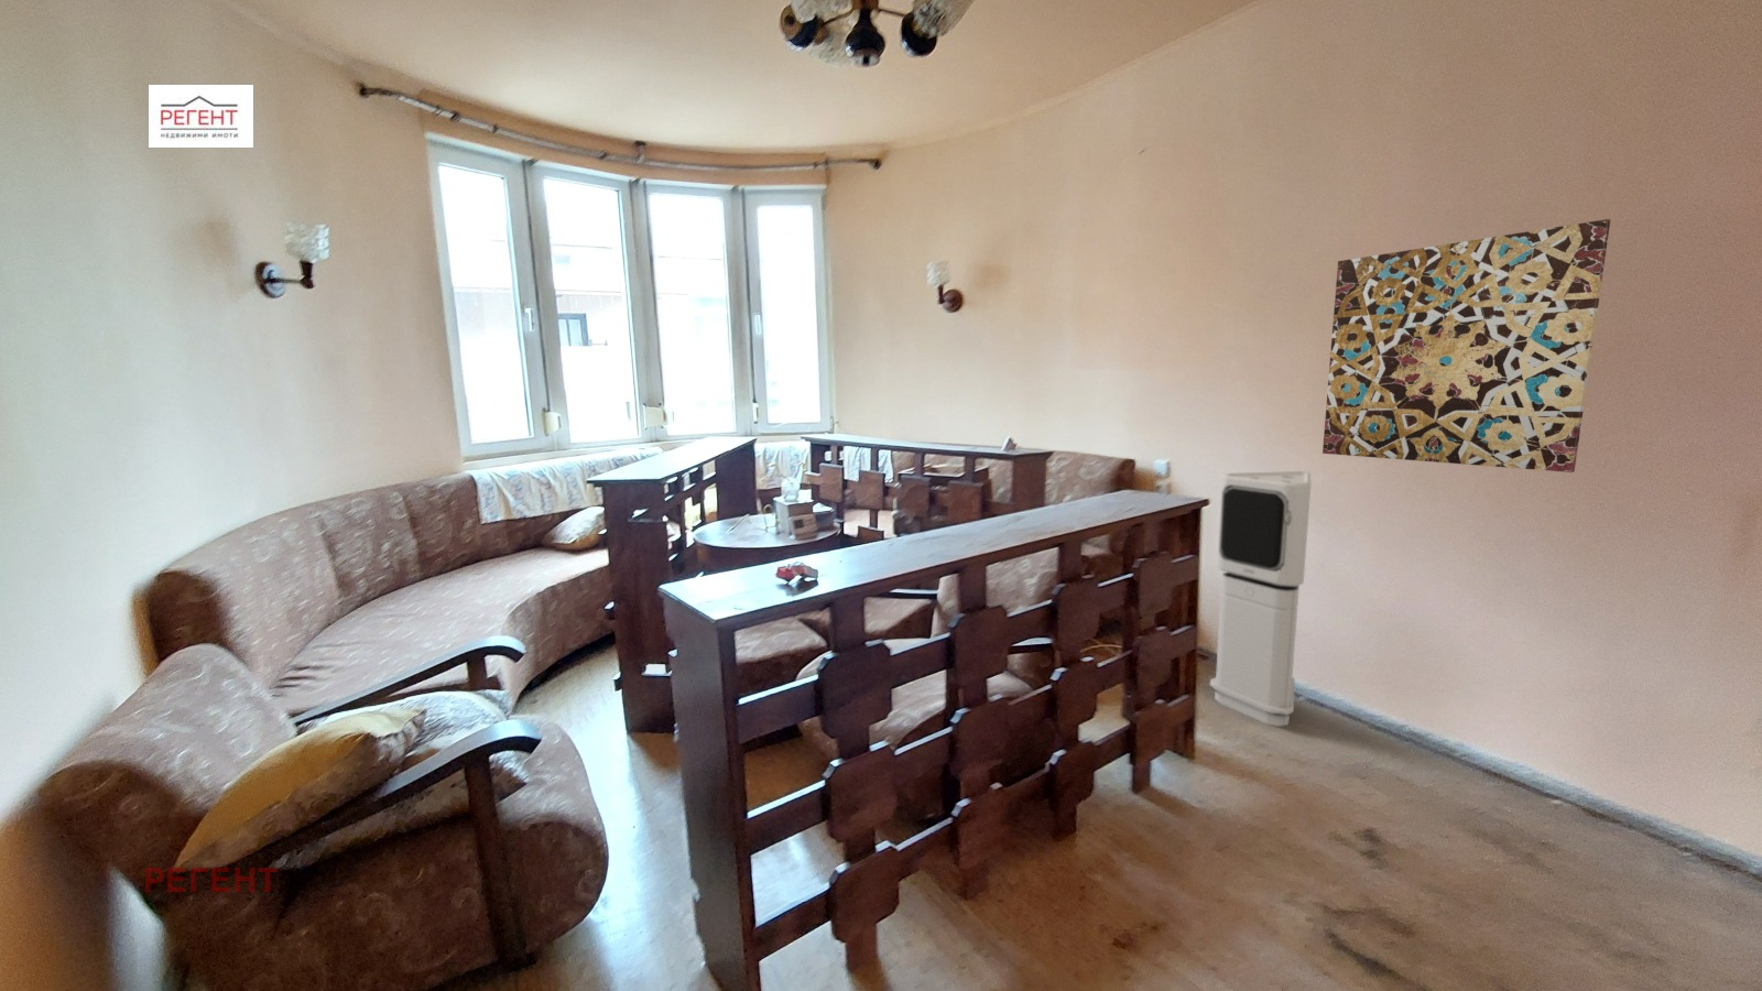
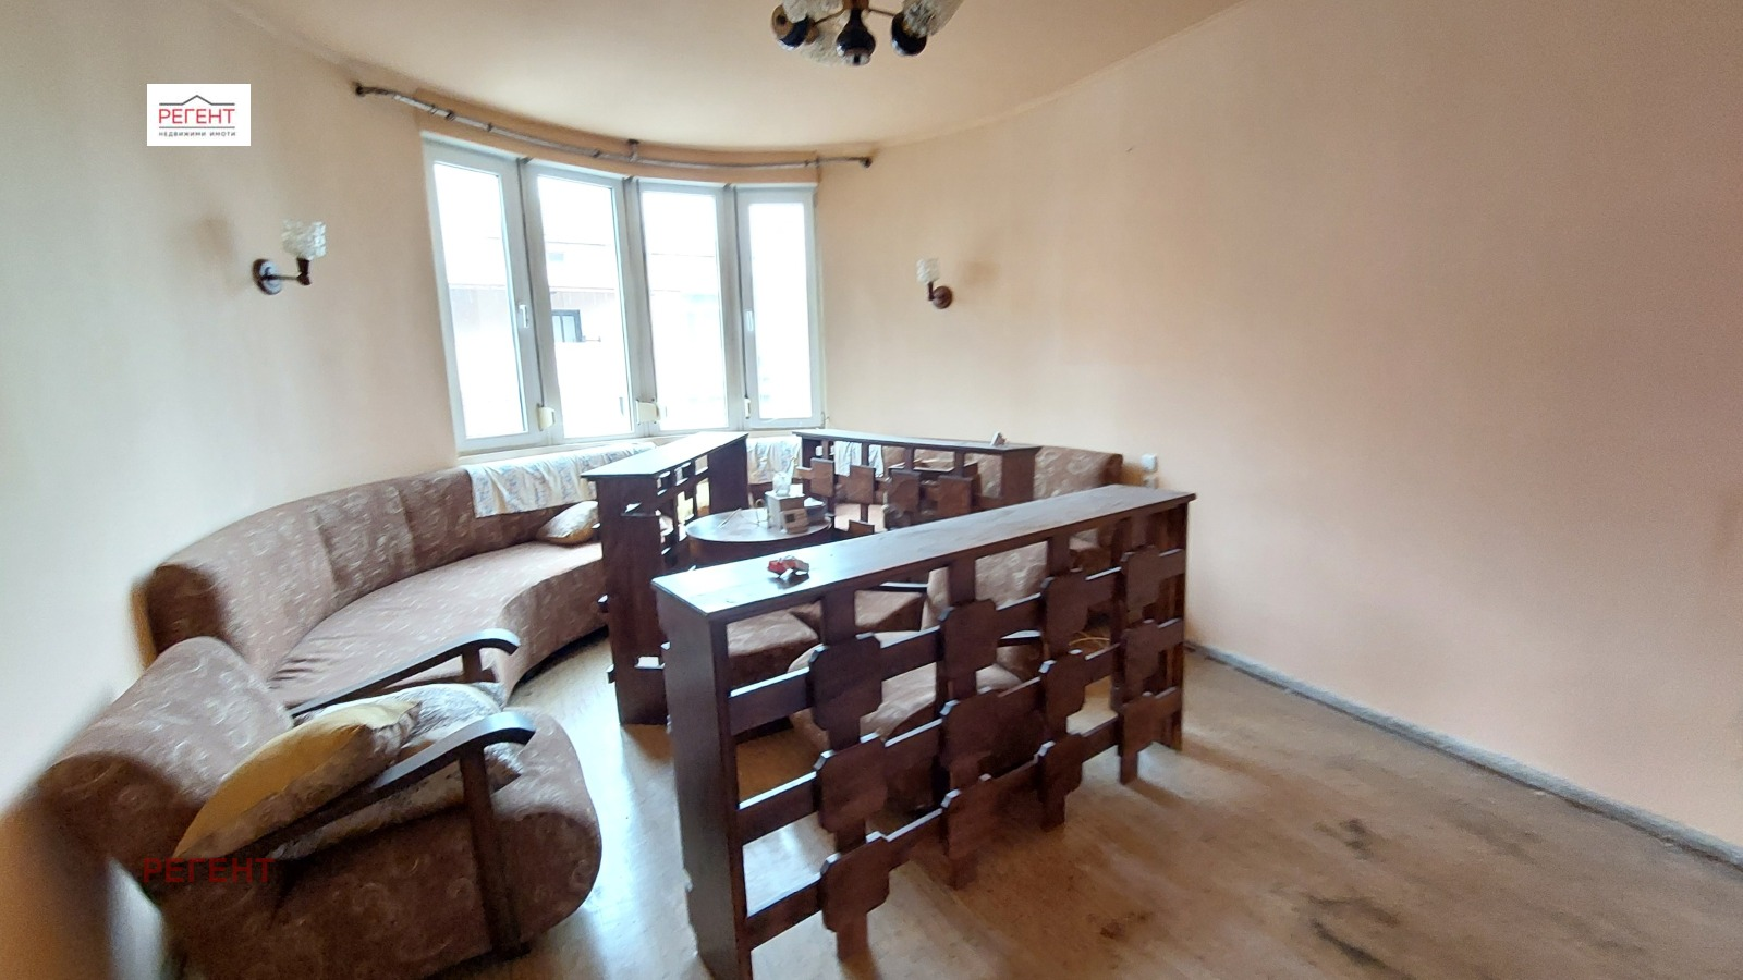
- wall art [1322,218,1611,473]
- air purifier [1209,471,1312,728]
